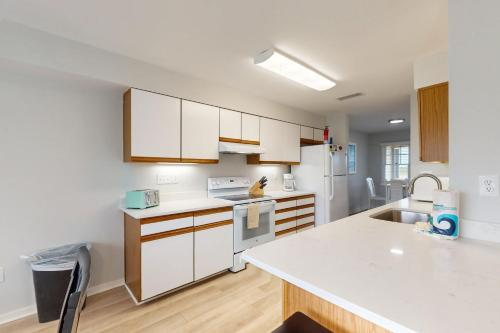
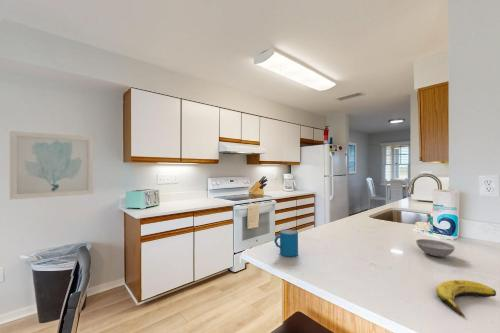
+ wall art [9,130,94,200]
+ bowl [415,238,456,258]
+ banana [435,279,497,318]
+ mug [273,228,299,258]
